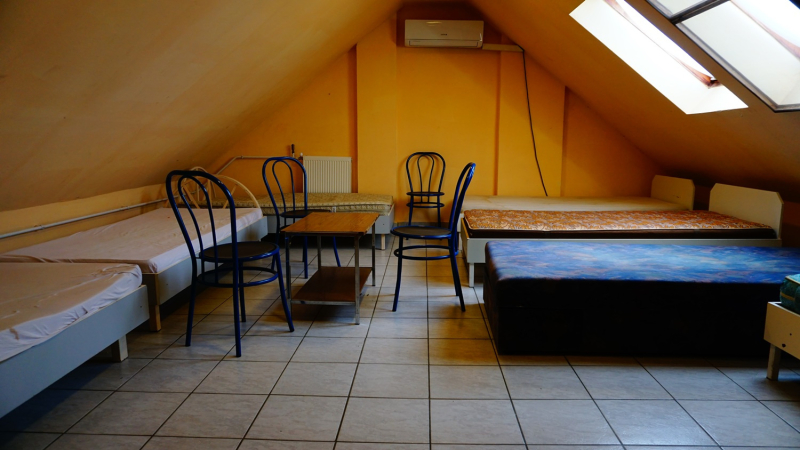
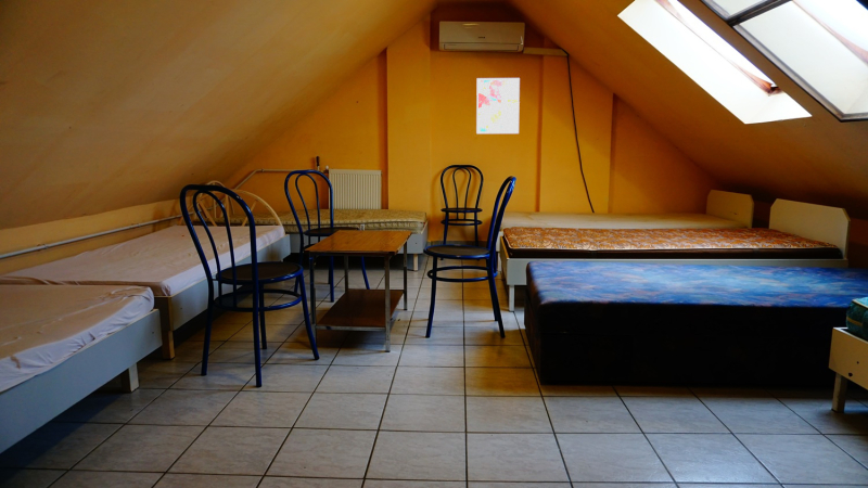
+ wall art [475,77,521,134]
